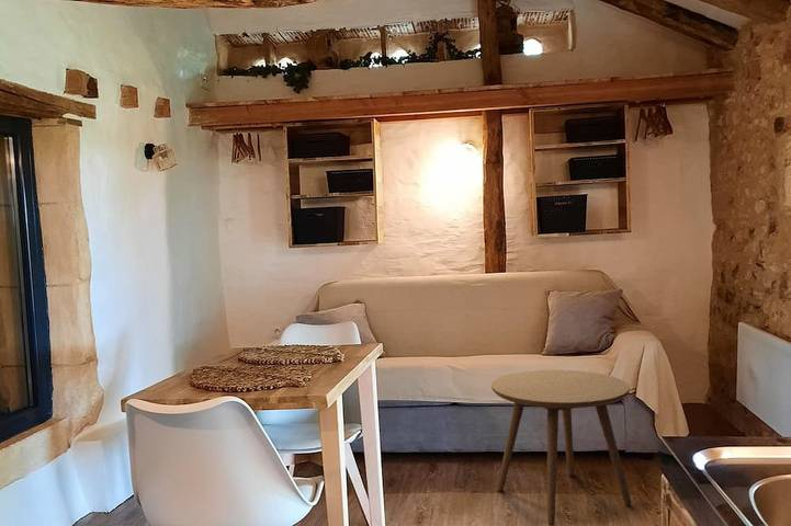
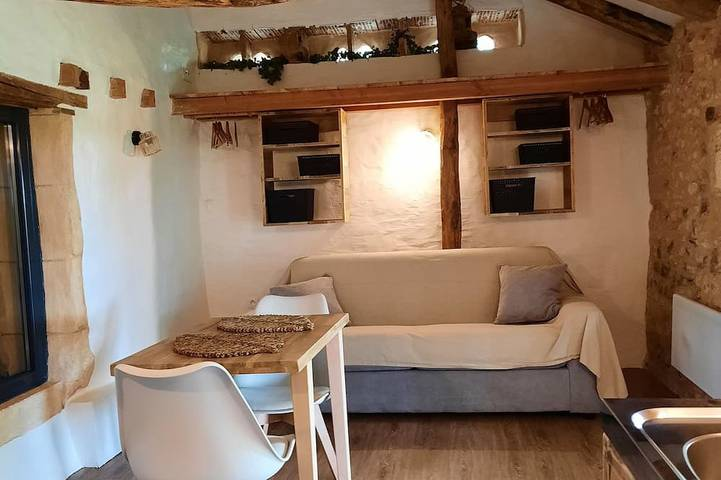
- side table [490,369,632,526]
